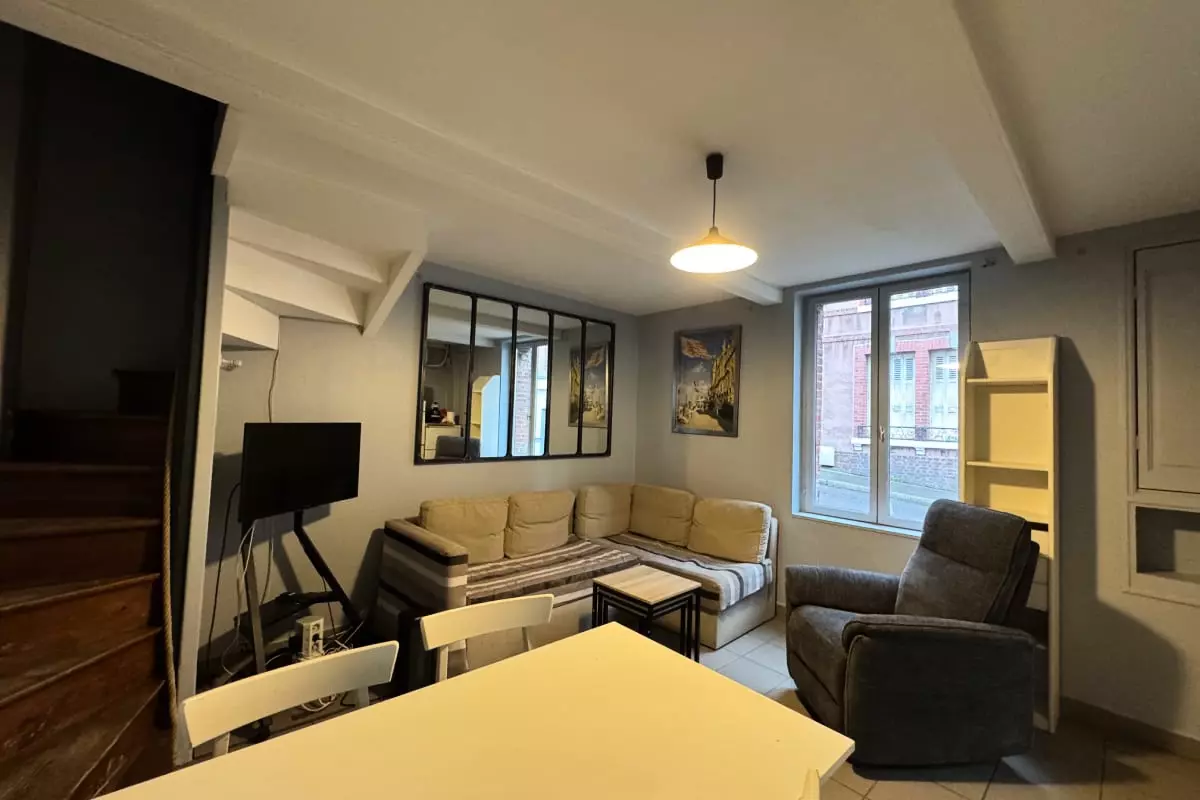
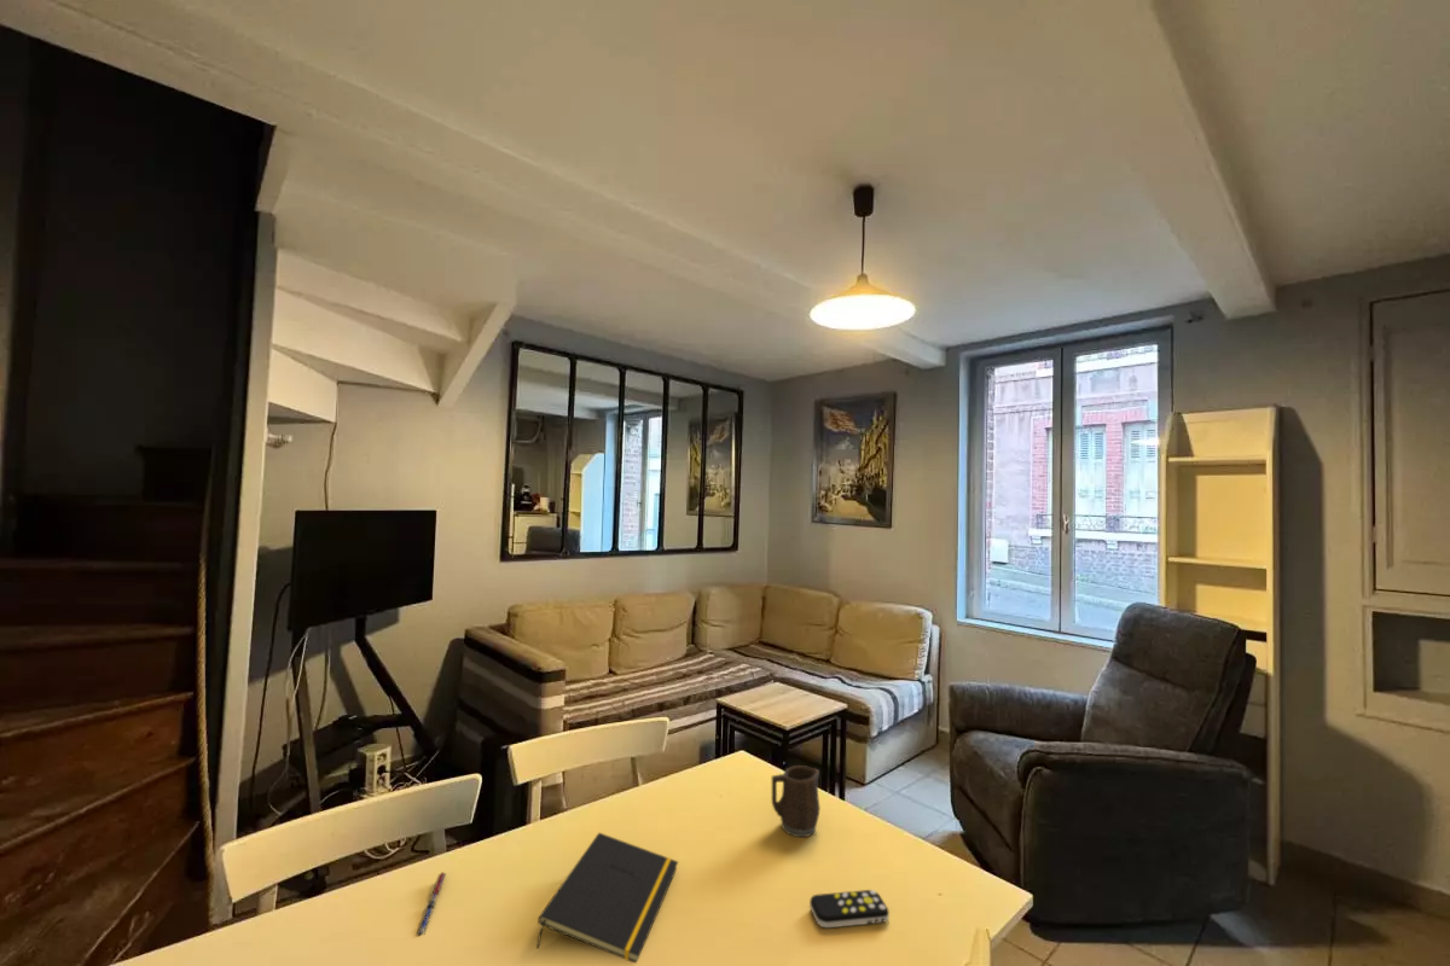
+ pen [414,871,447,937]
+ remote control [808,889,891,929]
+ notepad [535,832,679,964]
+ mug [771,764,820,838]
